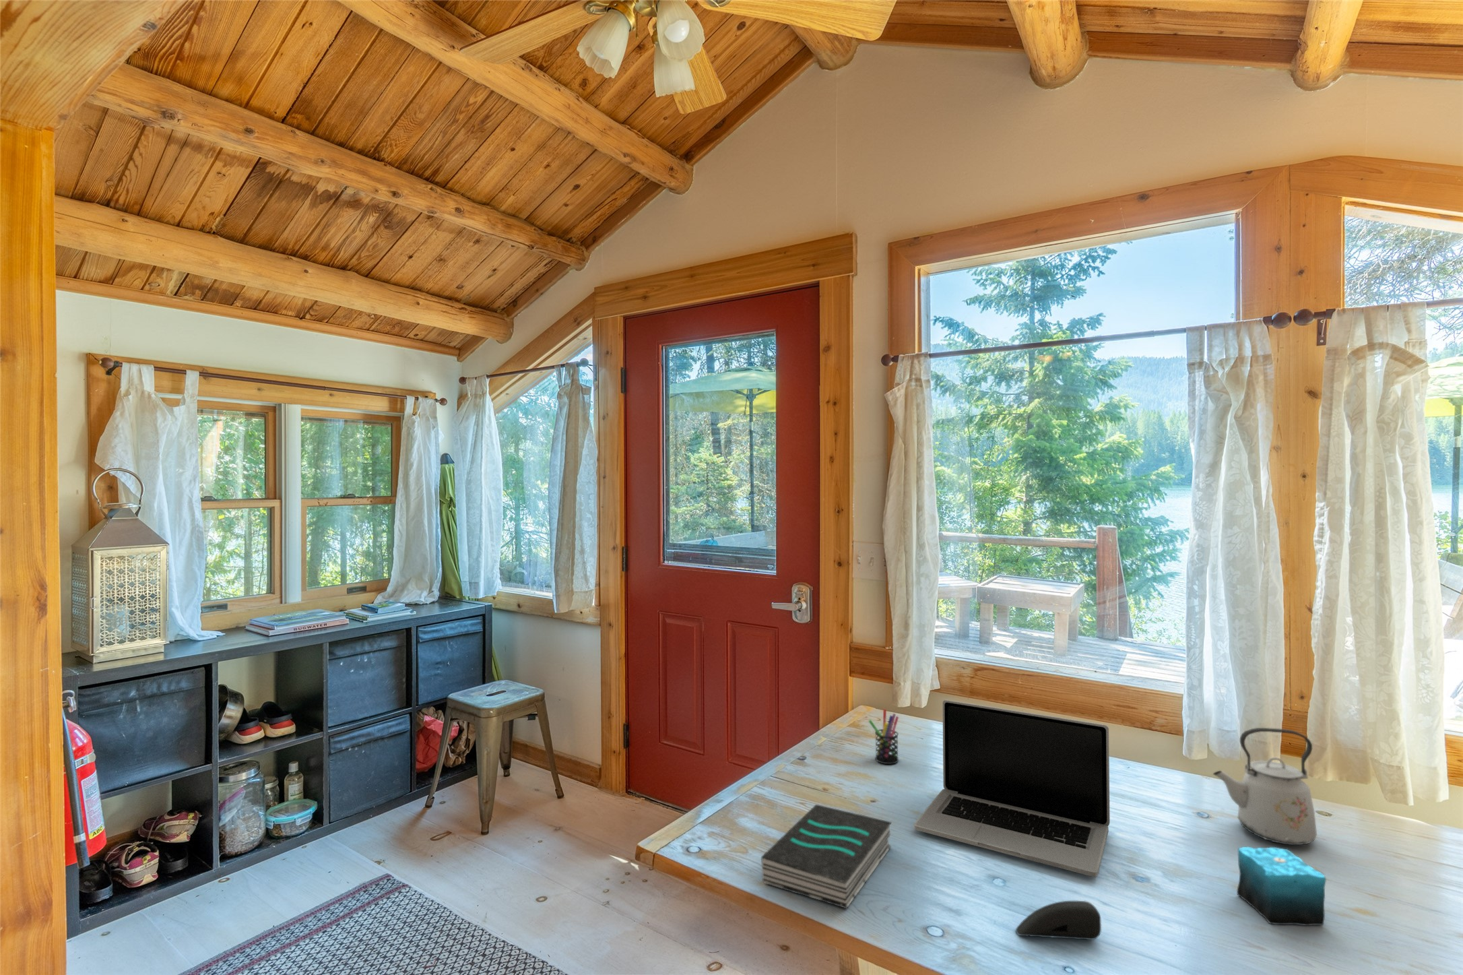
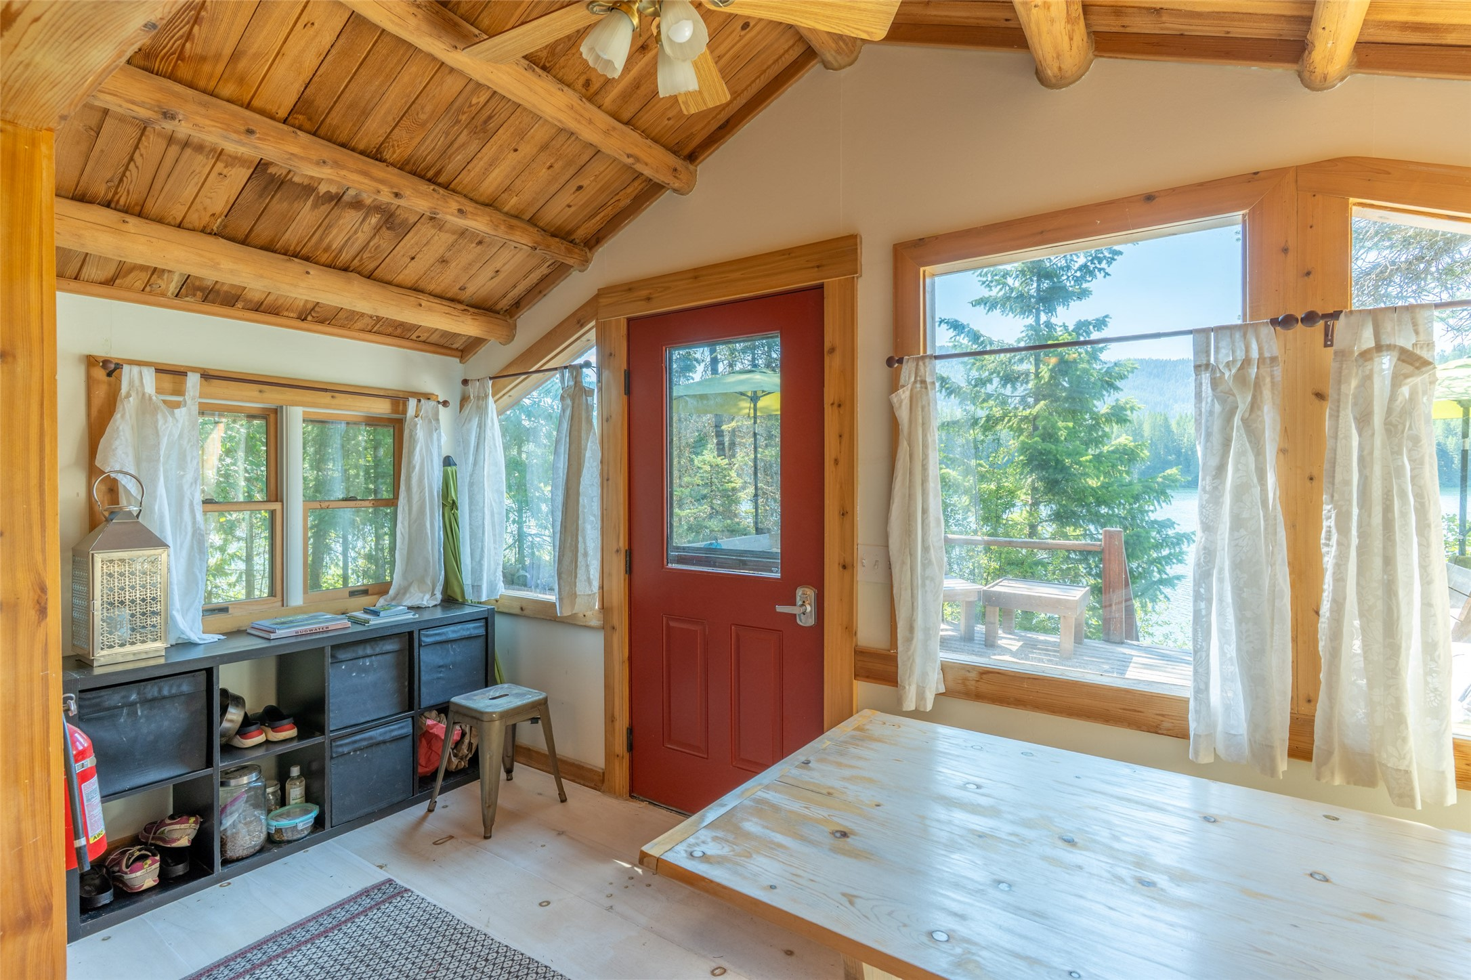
- computer mouse [1015,900,1102,940]
- book [760,804,892,909]
- laptop [914,700,1111,877]
- kettle [1213,727,1317,846]
- candle [1236,838,1327,926]
- pen holder [868,708,900,765]
